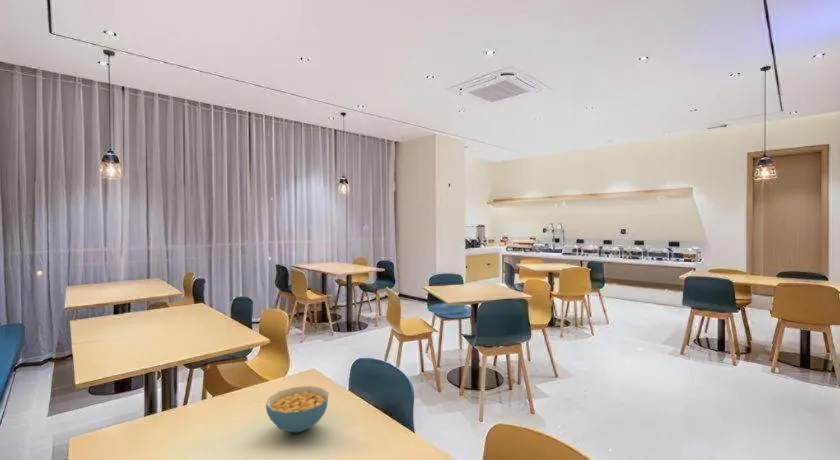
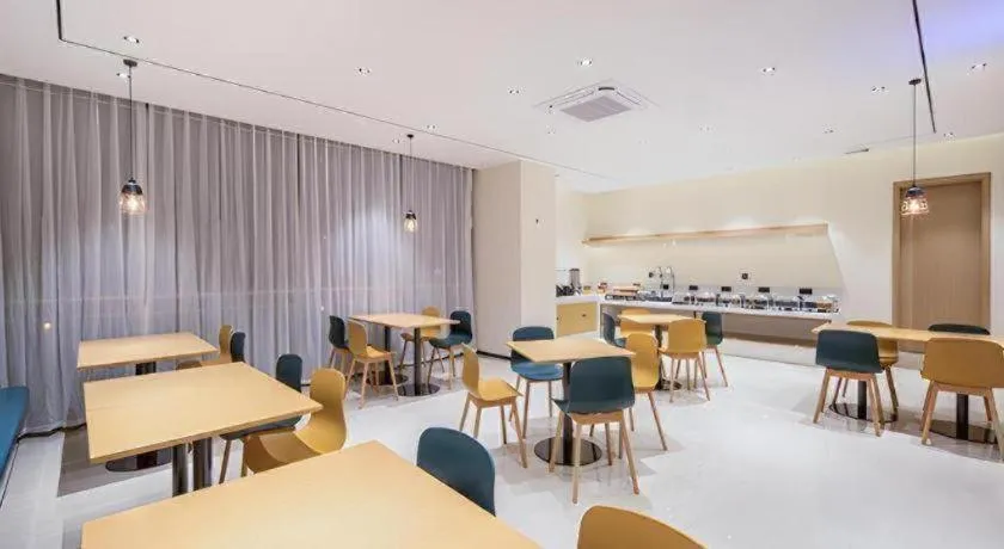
- cereal bowl [265,385,330,433]
